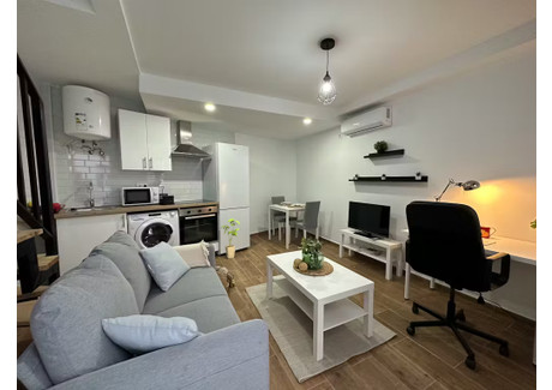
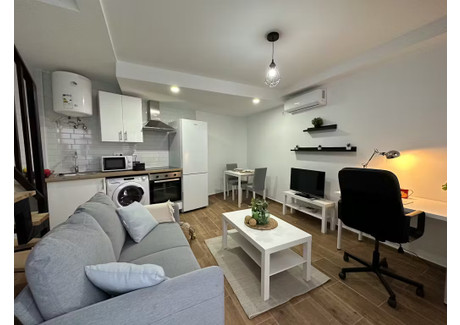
- house plant [220,217,241,259]
